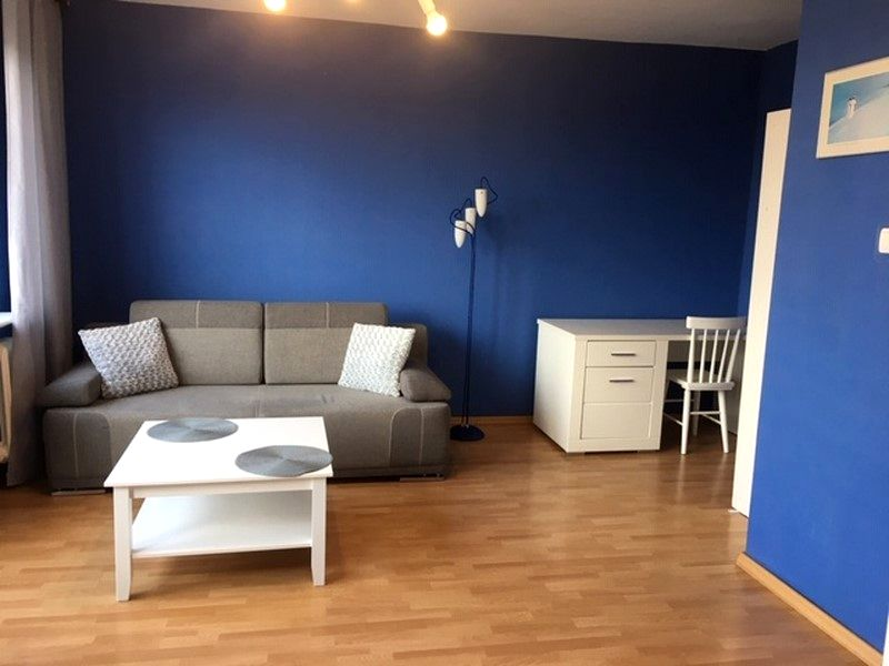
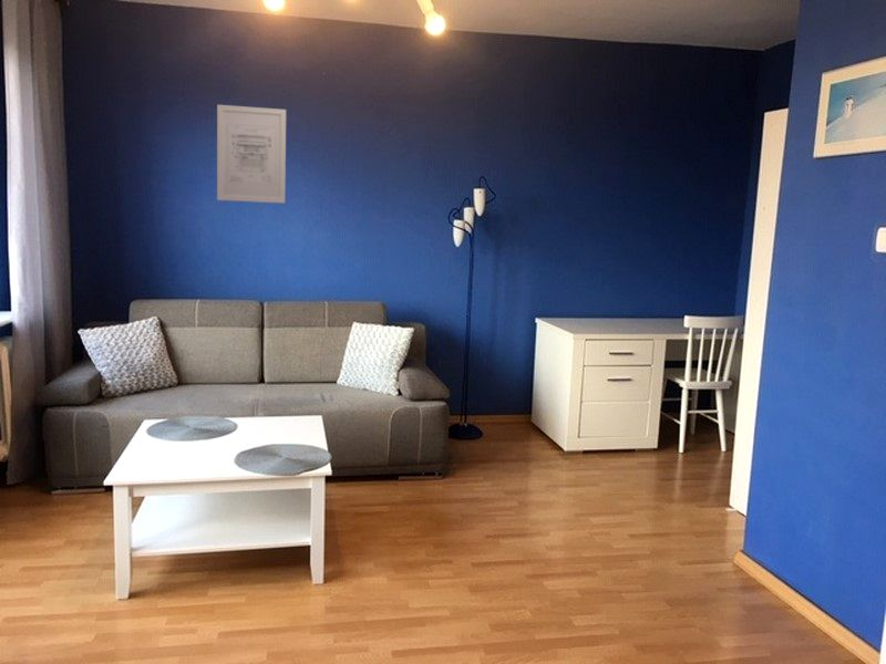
+ wall art [216,104,287,205]
